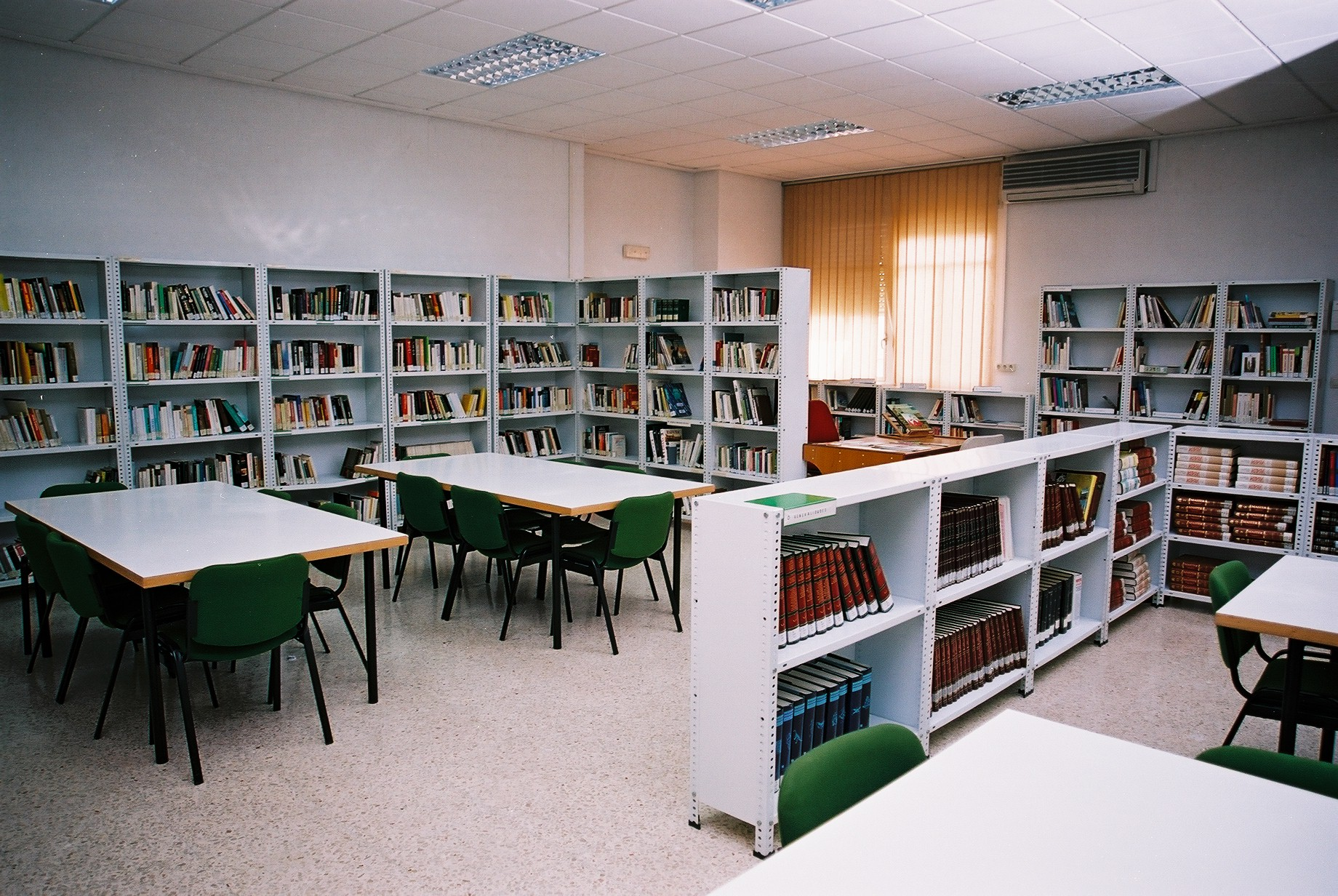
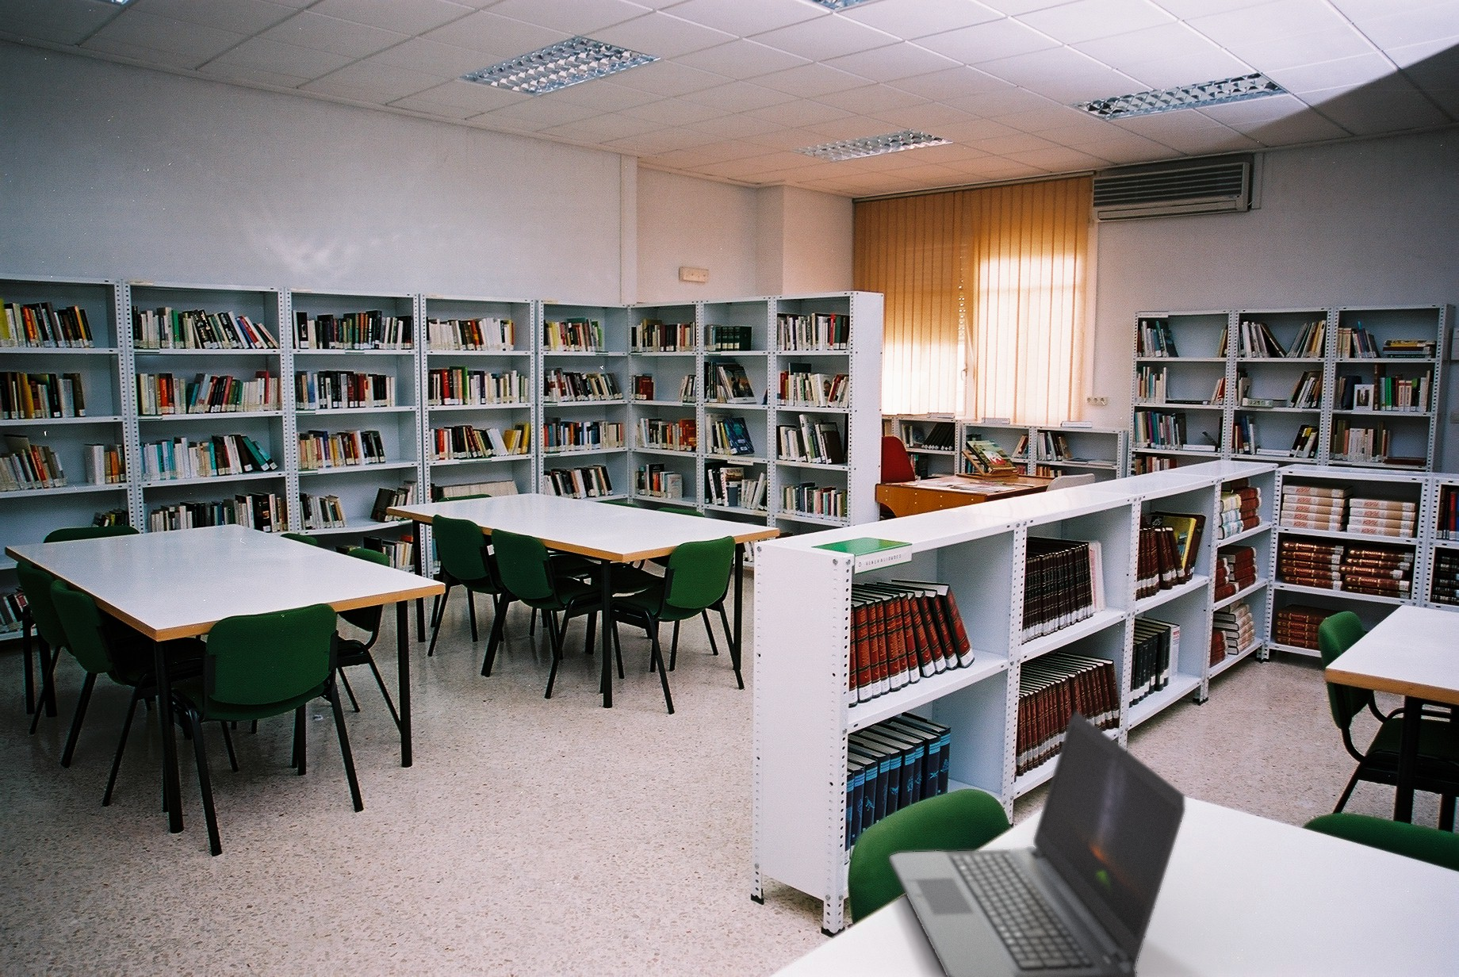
+ laptop computer [888,711,1186,977]
